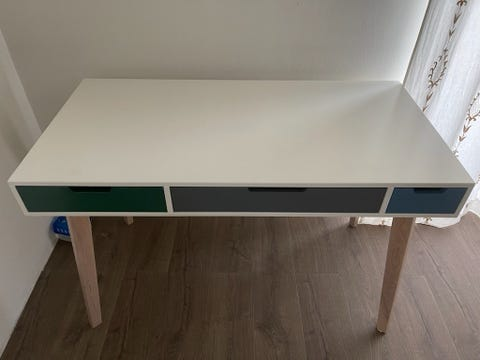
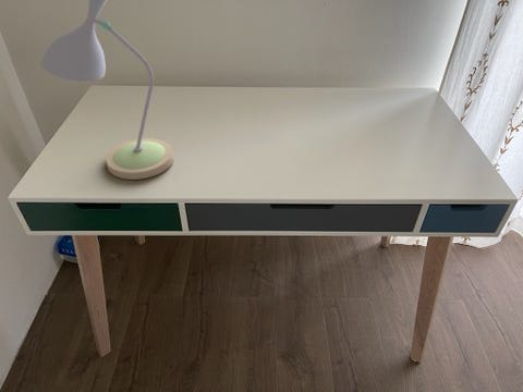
+ desk lamp [39,0,174,181]
